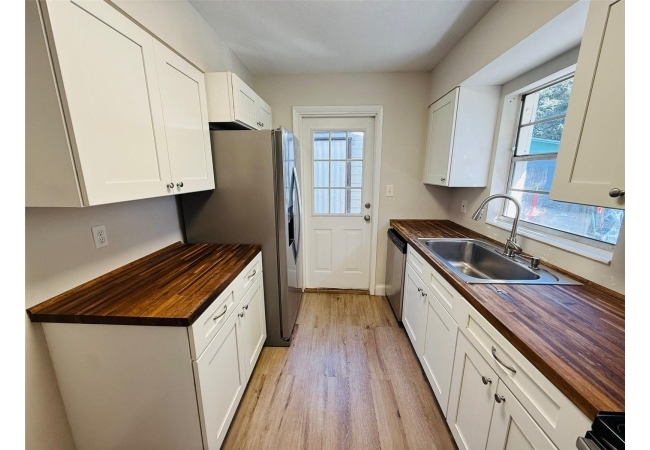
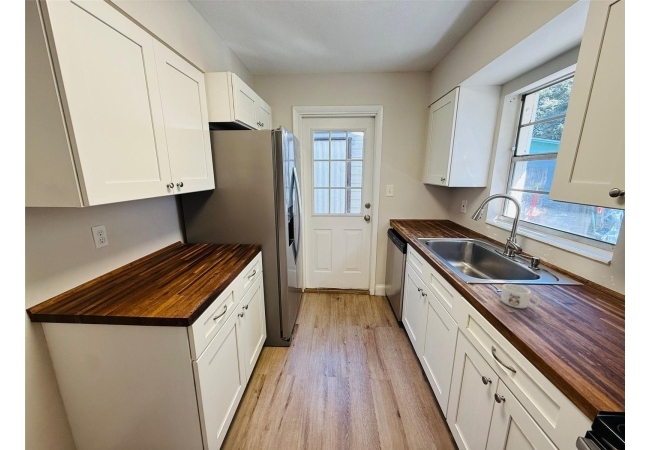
+ mug [500,283,541,309]
